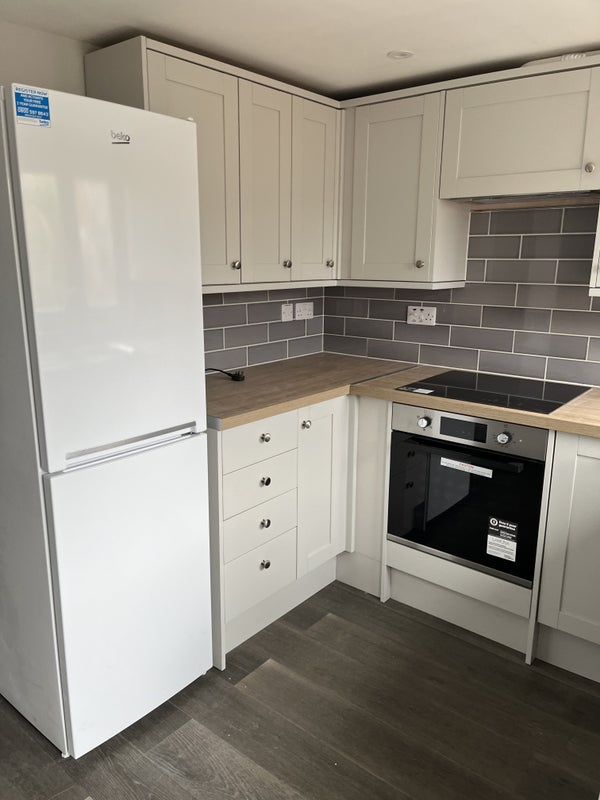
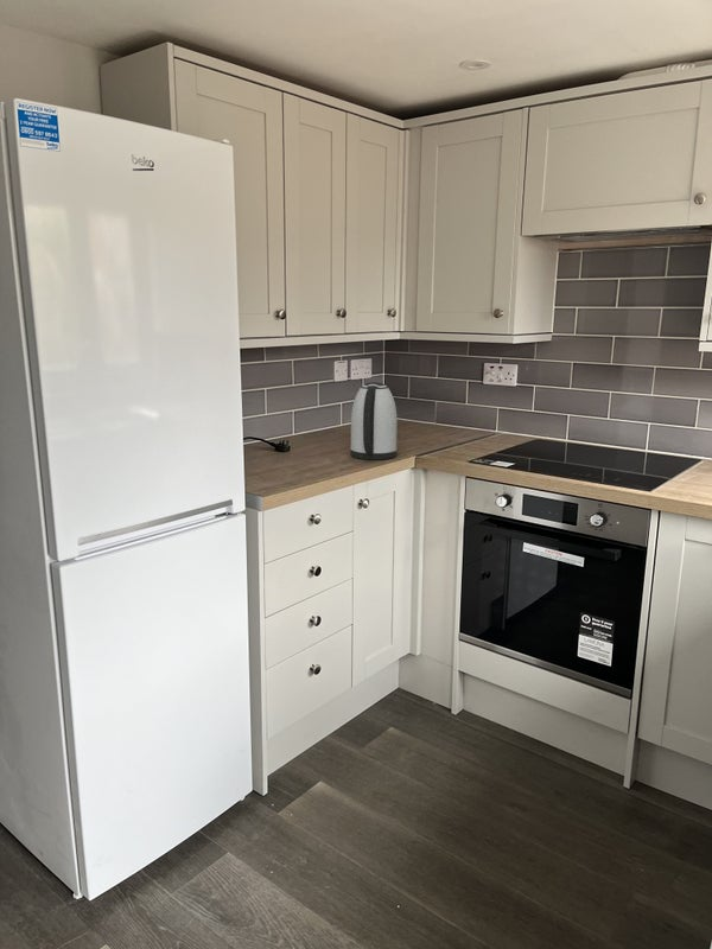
+ kettle [349,381,399,460]
